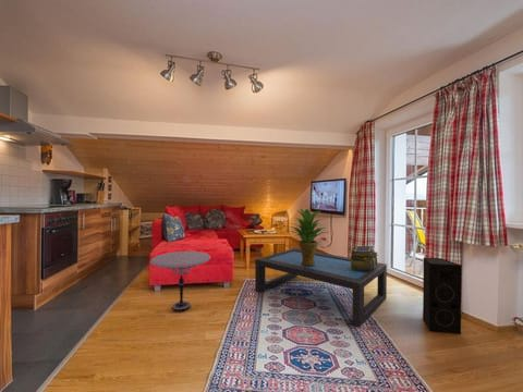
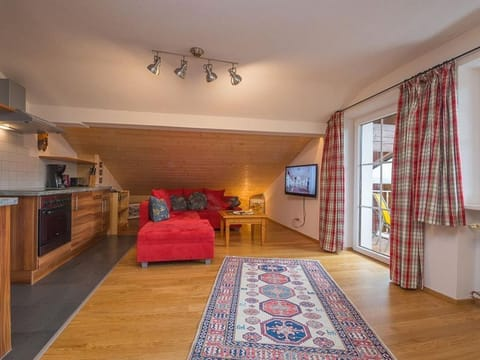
- potted plant [288,208,329,266]
- speaker [422,257,463,335]
- coffee table [254,247,388,329]
- stack of books [350,245,379,271]
- side table [149,250,211,313]
